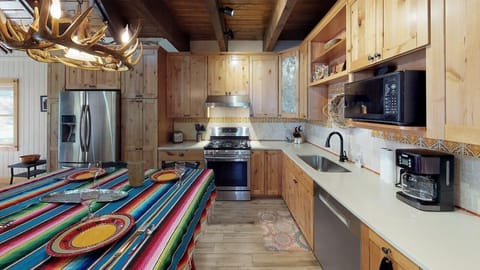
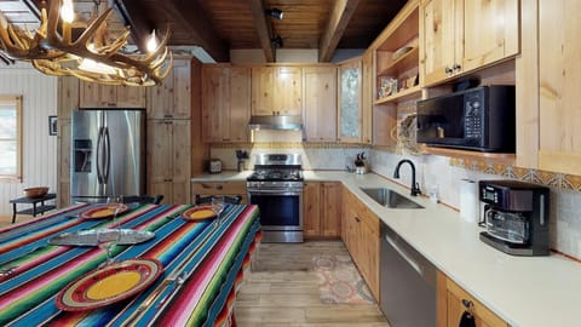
- plant pot [127,160,146,188]
